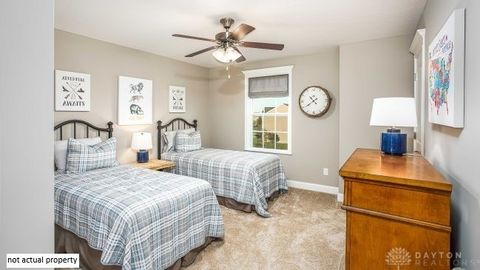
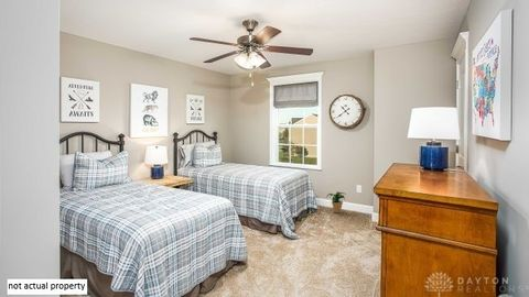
+ potted plant [325,190,348,213]
